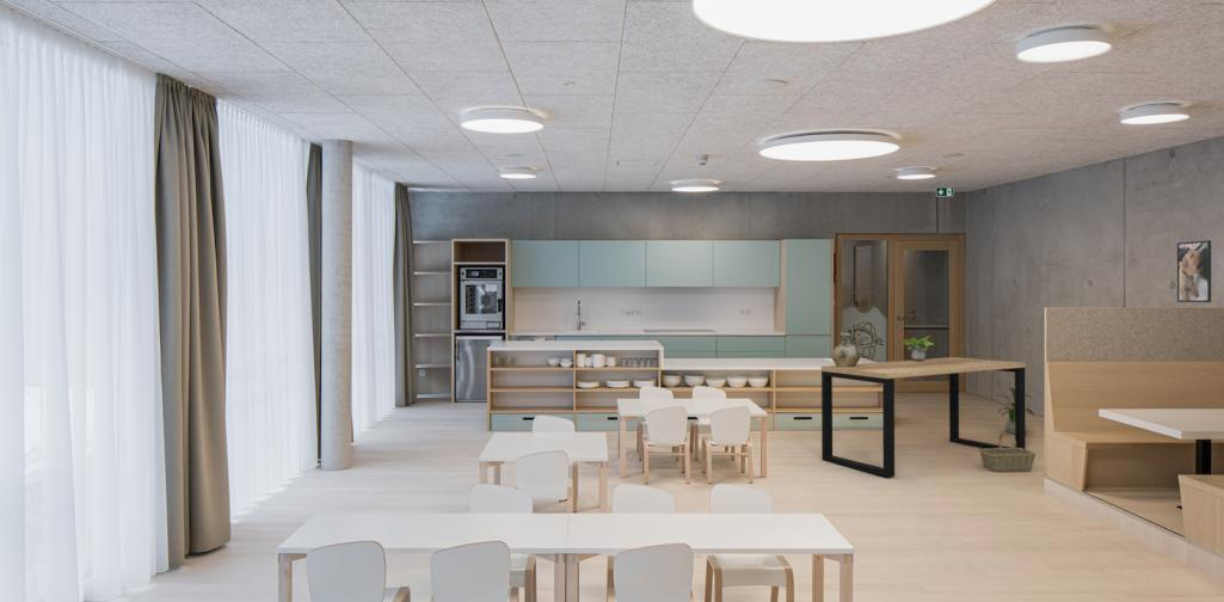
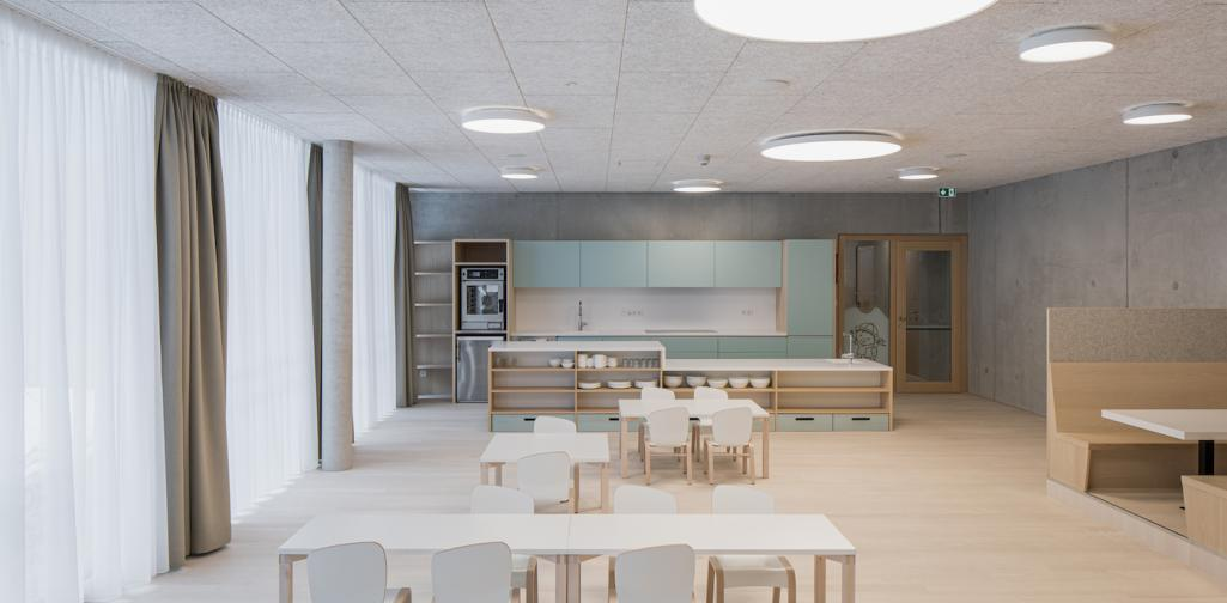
- basket [978,432,1038,473]
- potted plant [900,334,935,361]
- dining table [820,356,1027,478]
- house plant [996,386,1035,435]
- ceramic jug [831,332,861,367]
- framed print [1176,239,1212,303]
